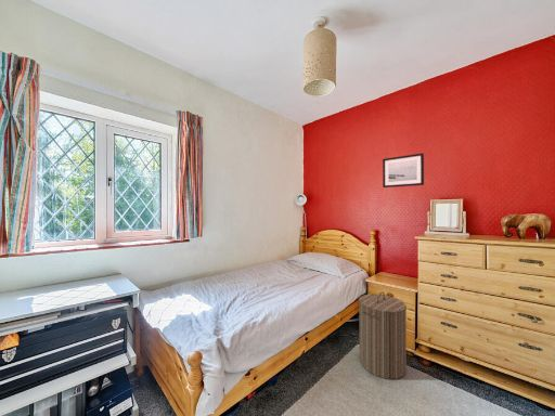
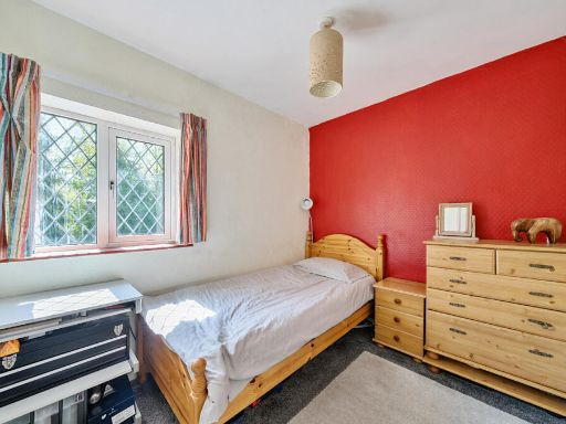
- wall art [382,153,425,188]
- laundry hamper [358,290,408,380]
